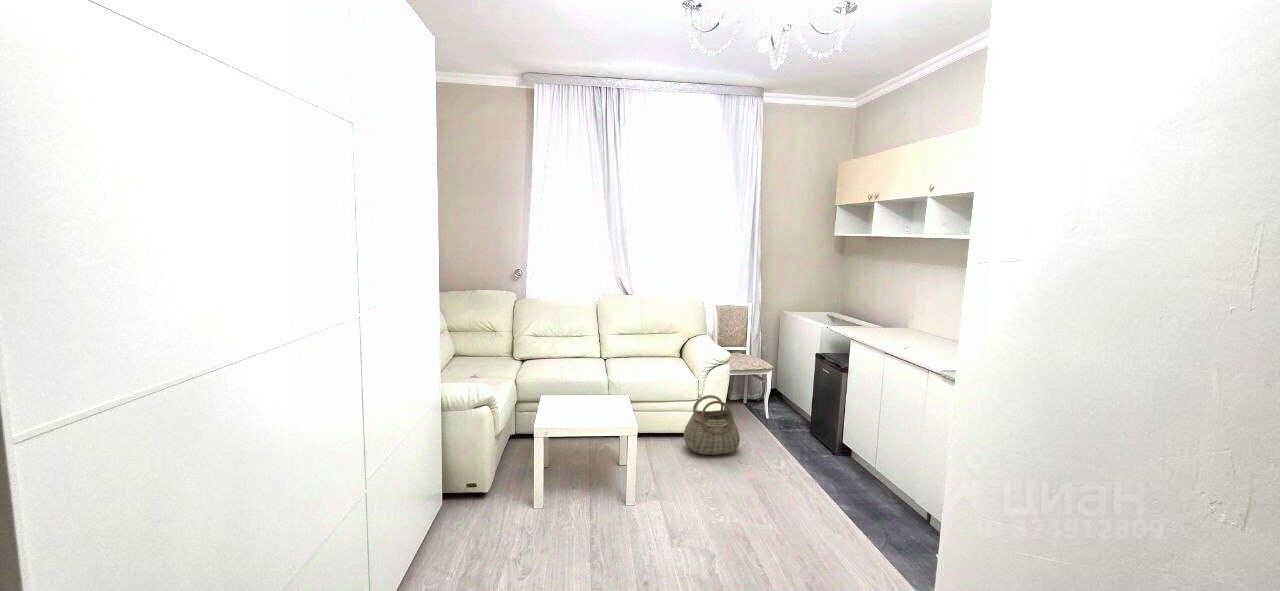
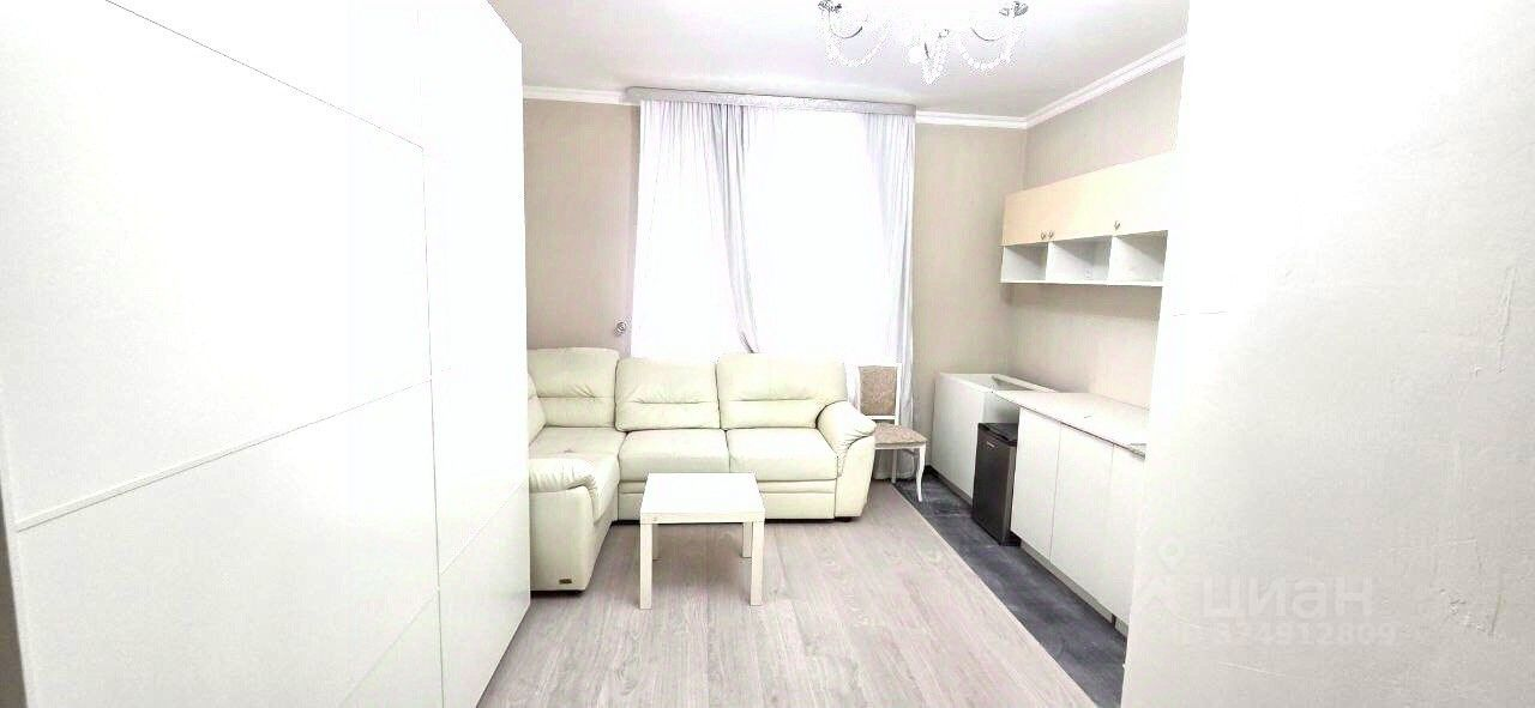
- basket [683,394,741,456]
